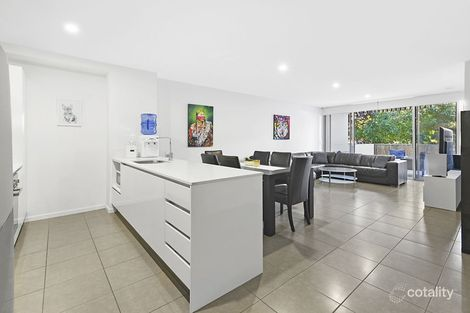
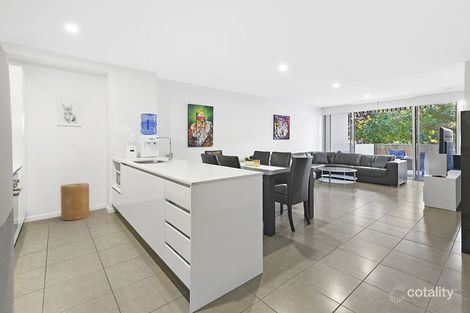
+ basket [59,182,91,221]
